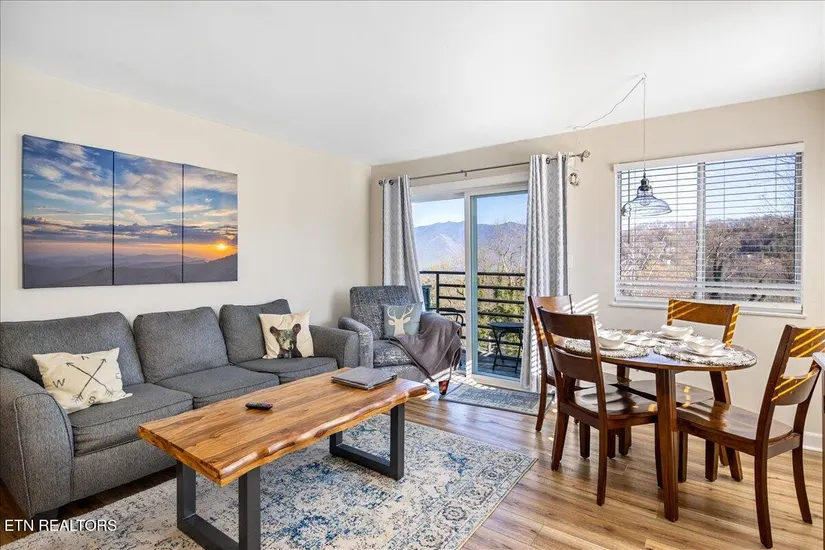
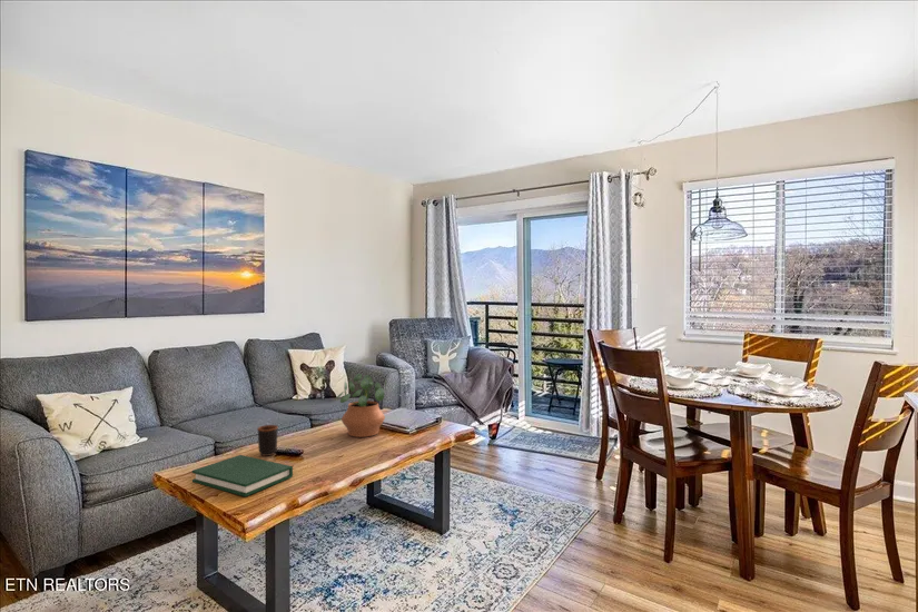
+ hardback book [191,454,294,497]
+ potted plant [335,373,387,438]
+ mug [256,424,279,457]
